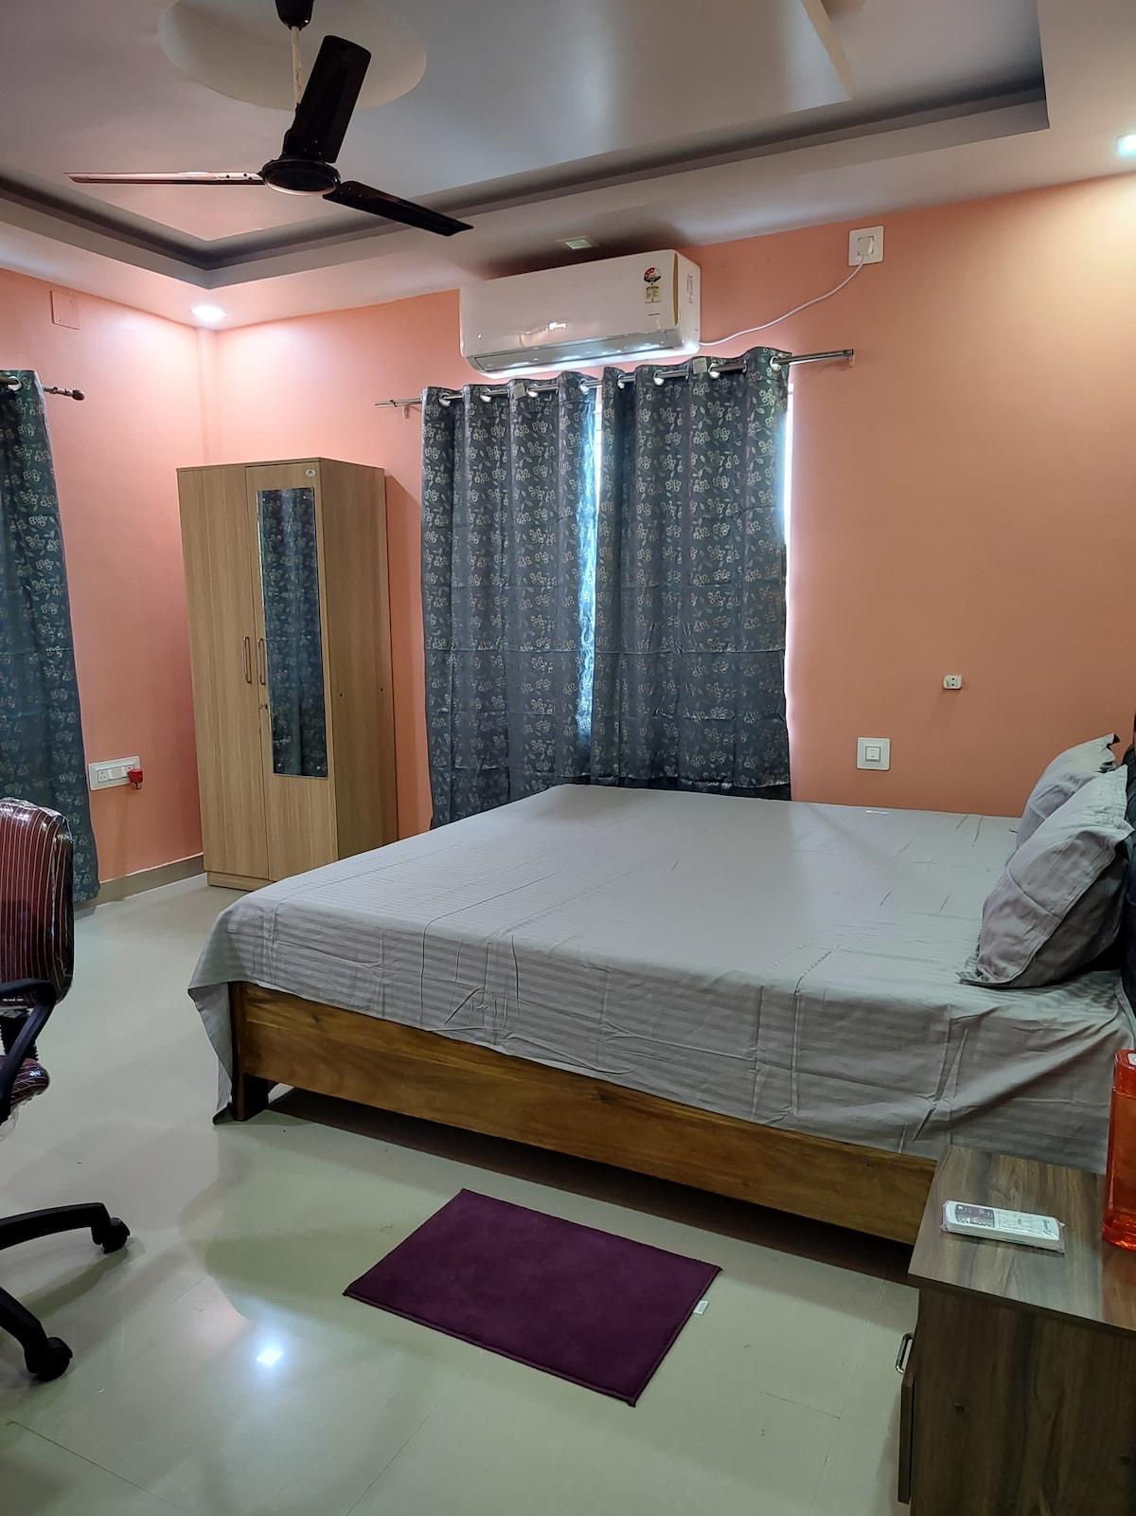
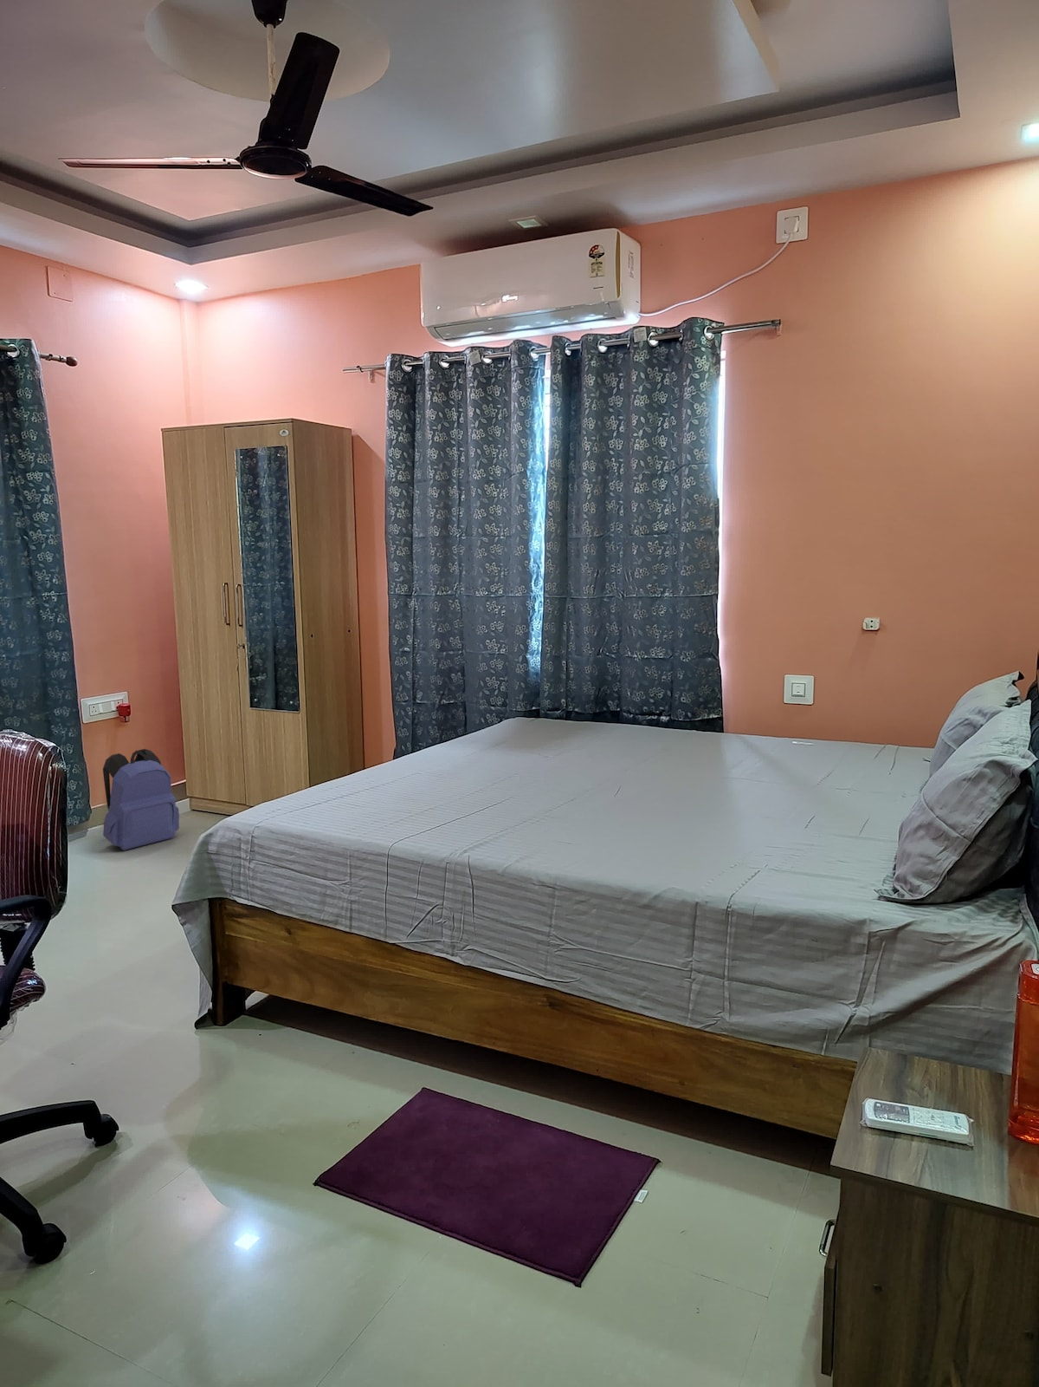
+ backpack [103,748,180,851]
